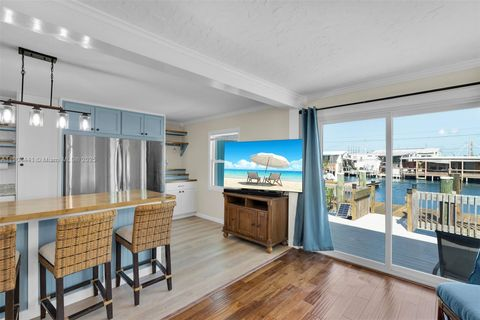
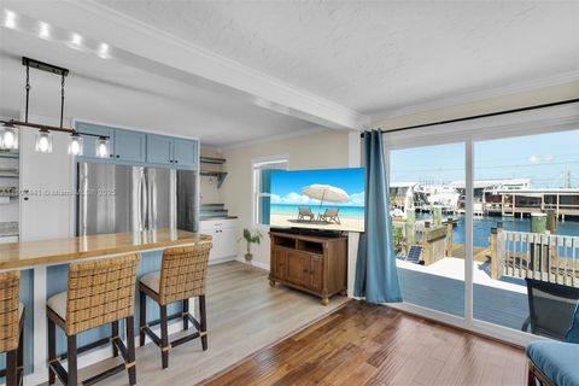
+ house plant [236,228,264,273]
